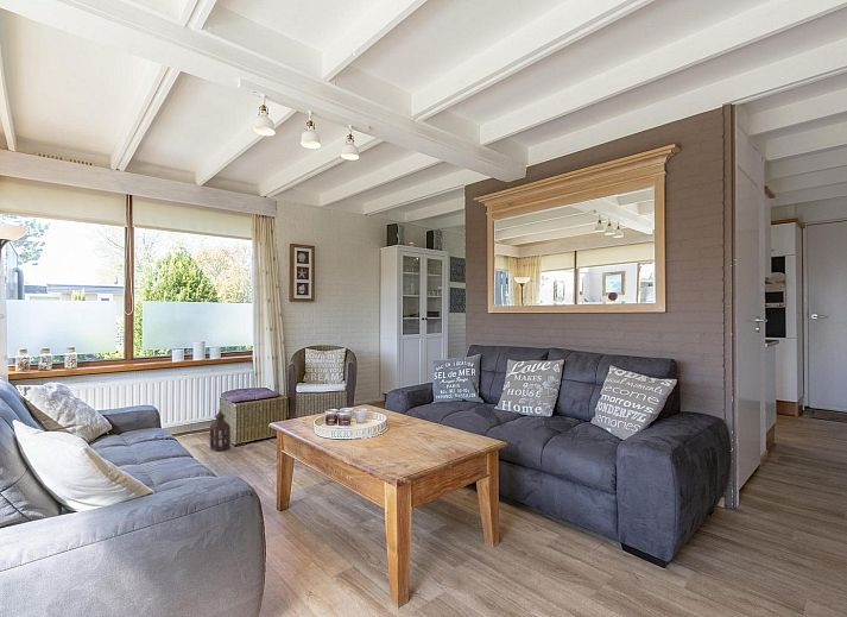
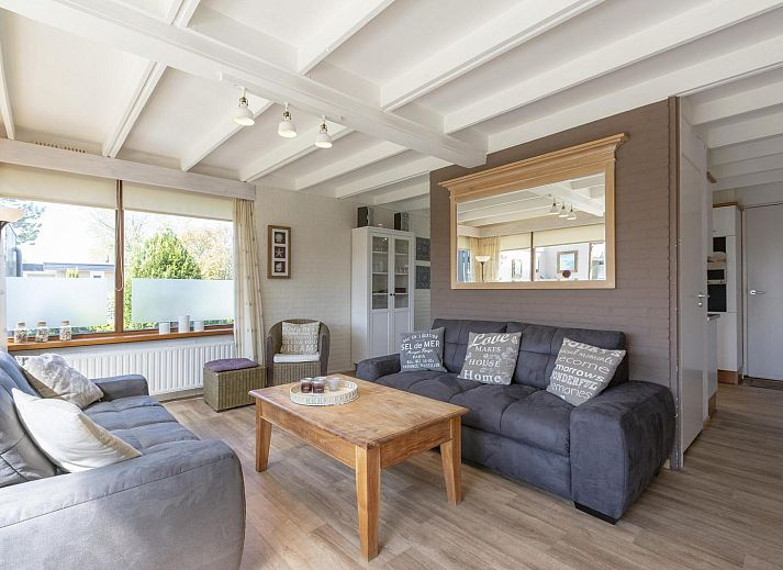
- lantern [209,410,232,453]
